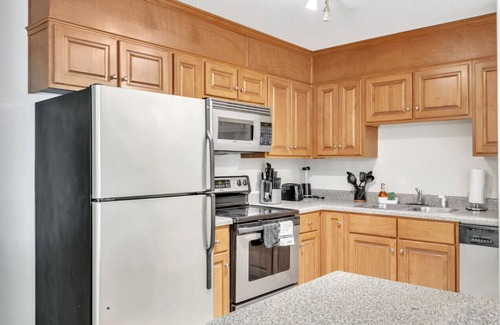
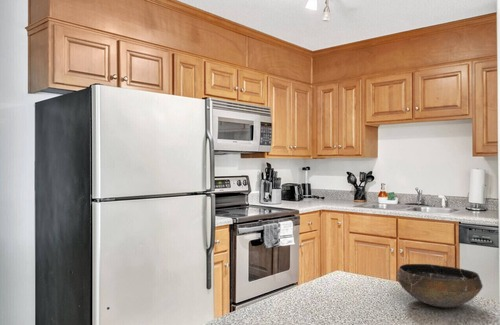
+ bowl [395,263,484,308]
